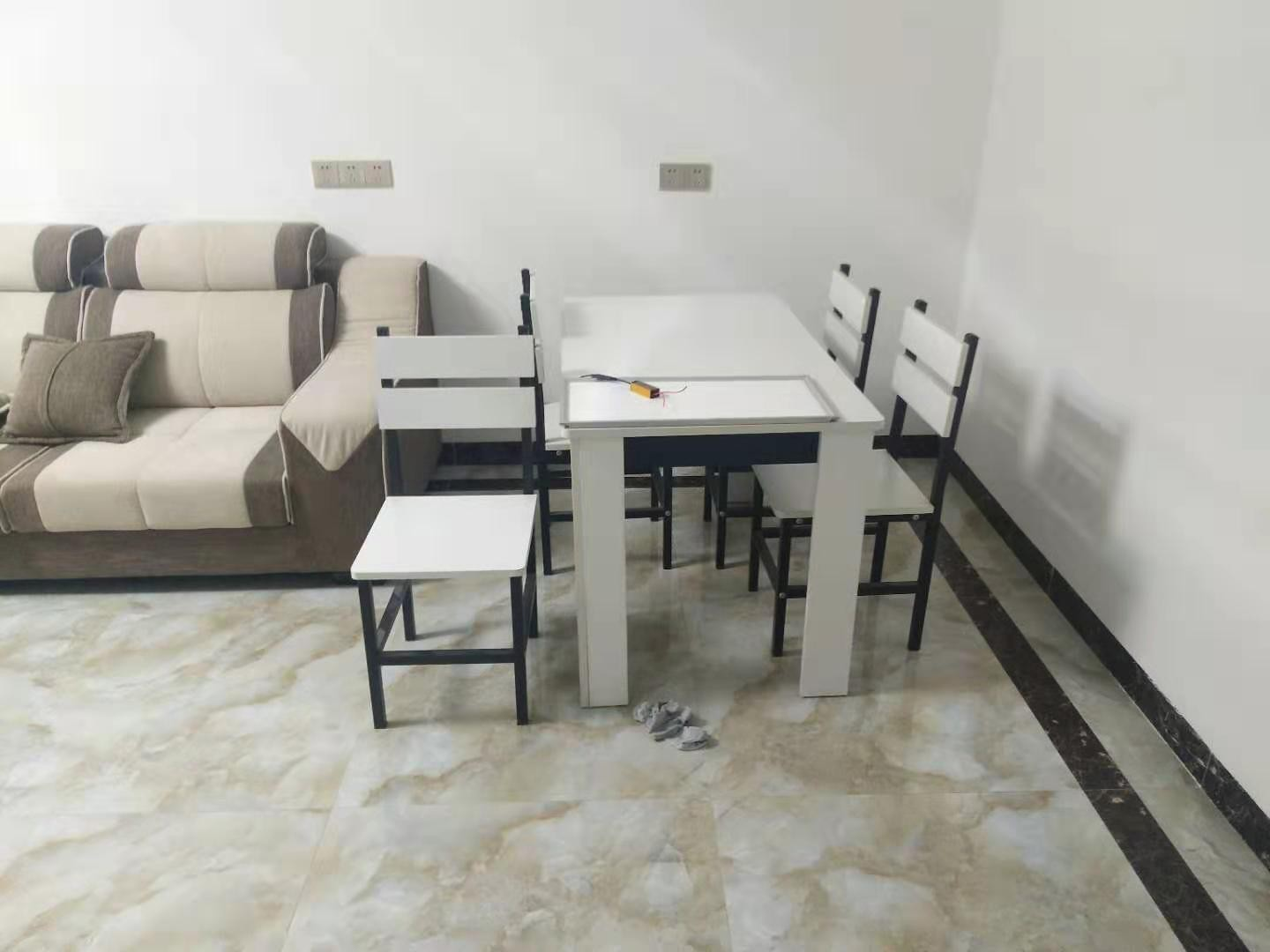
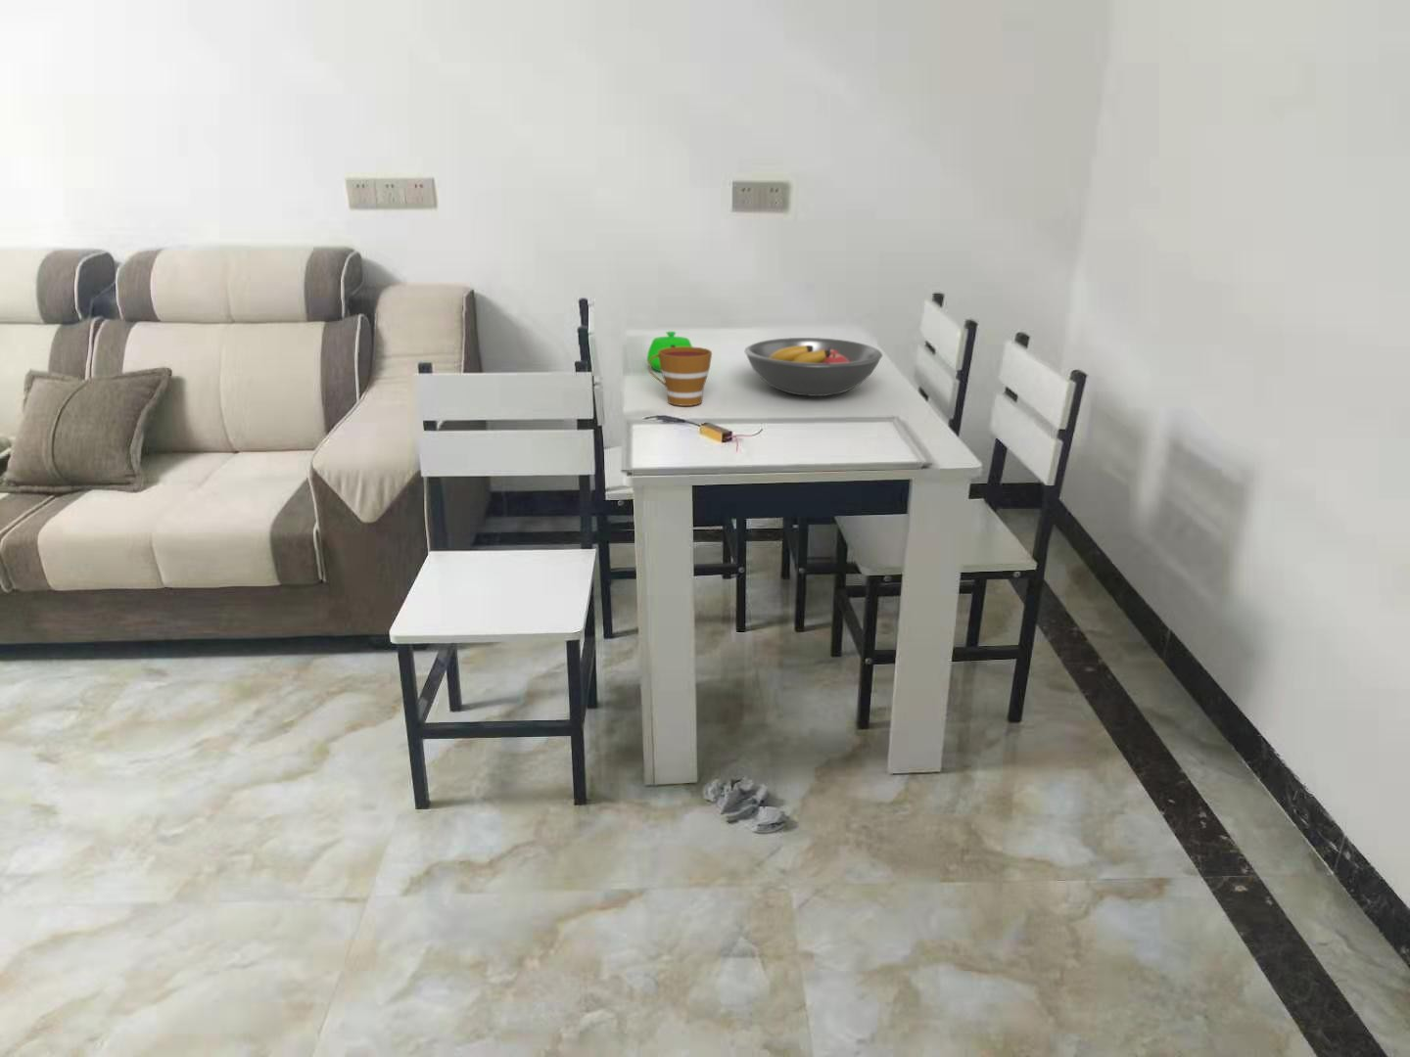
+ teapot [646,331,693,373]
+ cup [647,346,713,407]
+ fruit bowl [743,336,884,397]
